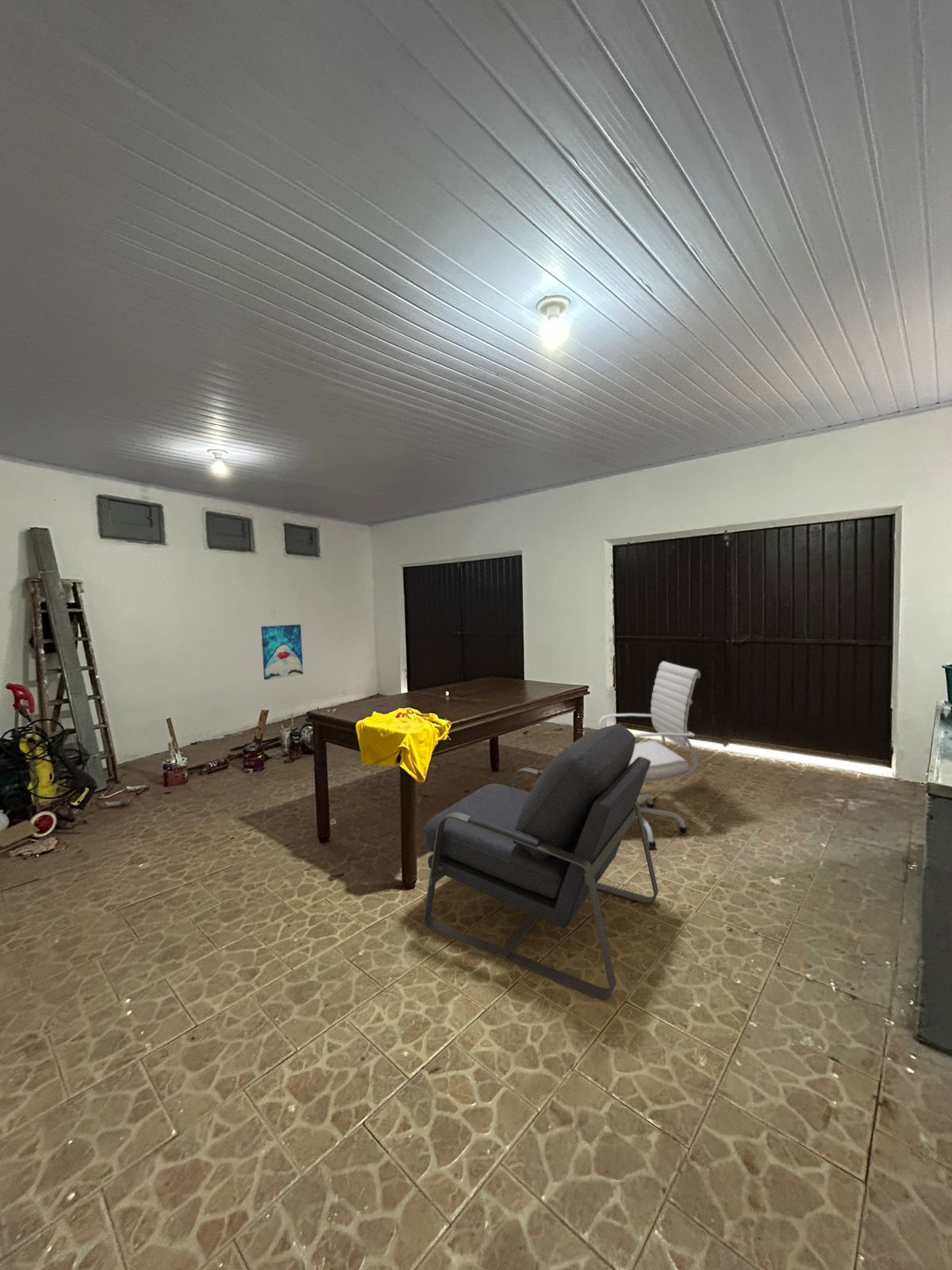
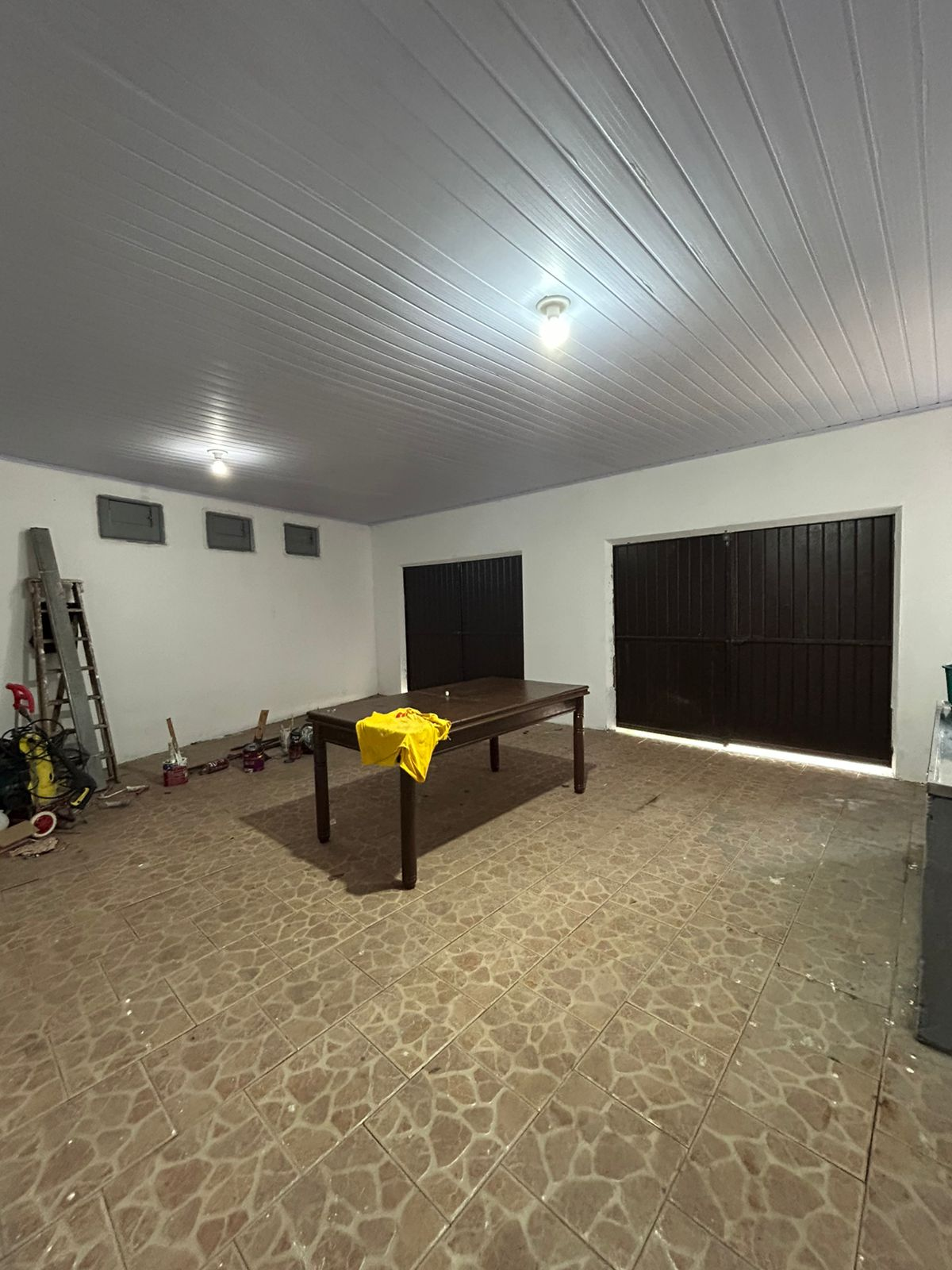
- chair [423,723,659,1000]
- wall art [260,624,304,680]
- office chair [597,660,701,849]
